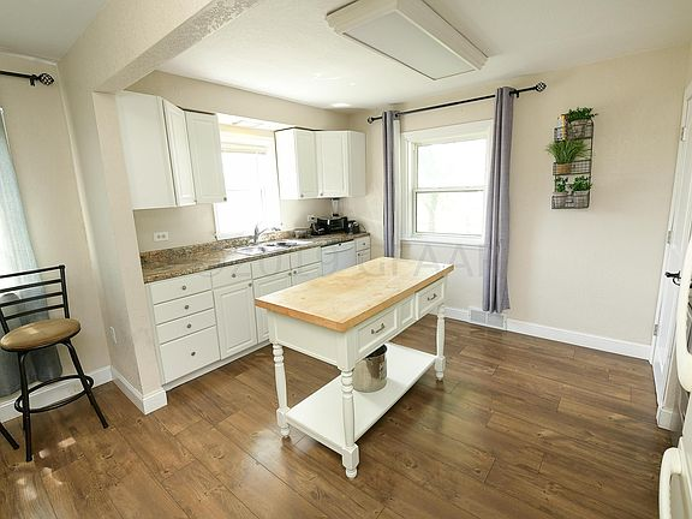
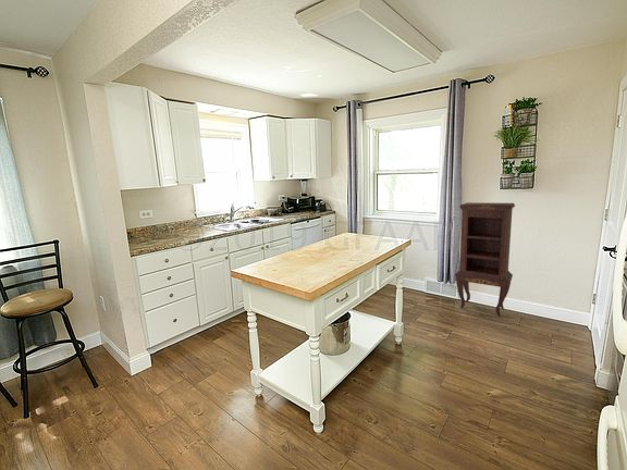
+ cabinet [454,201,516,318]
